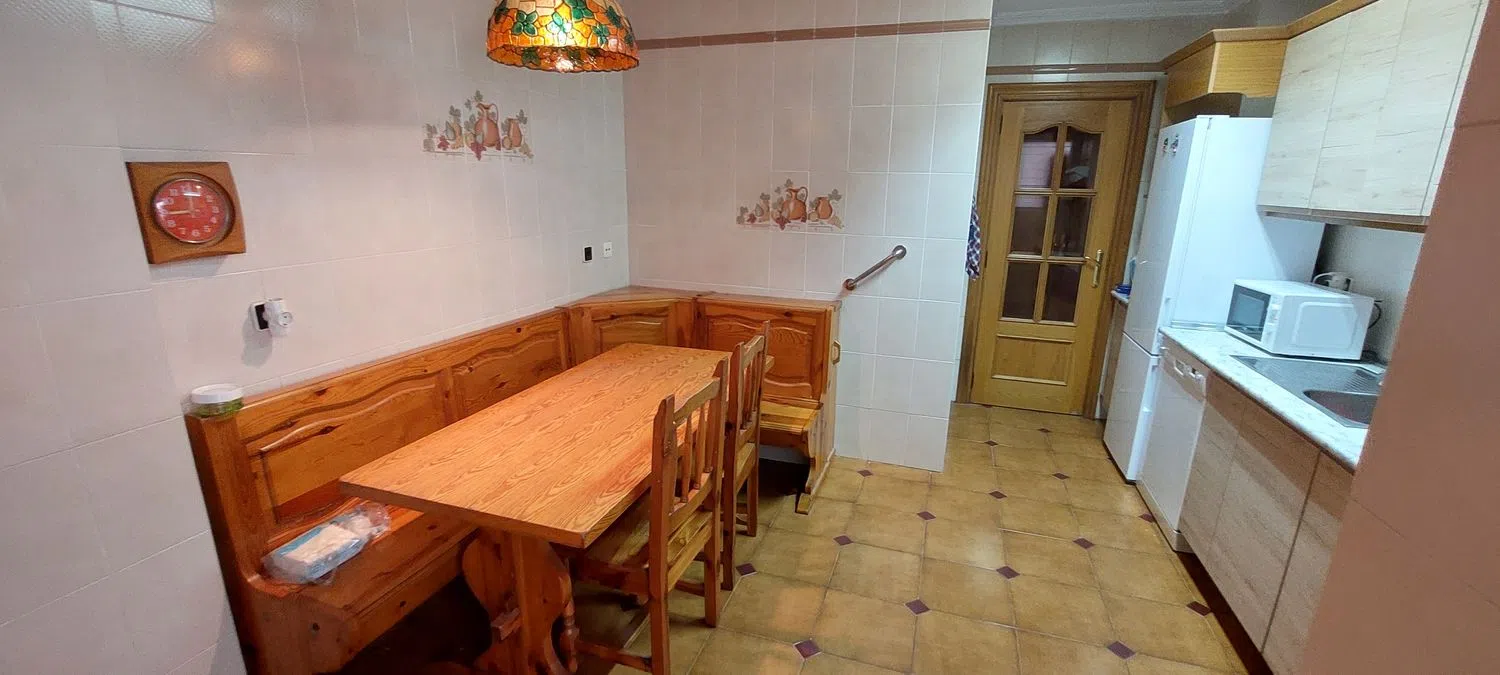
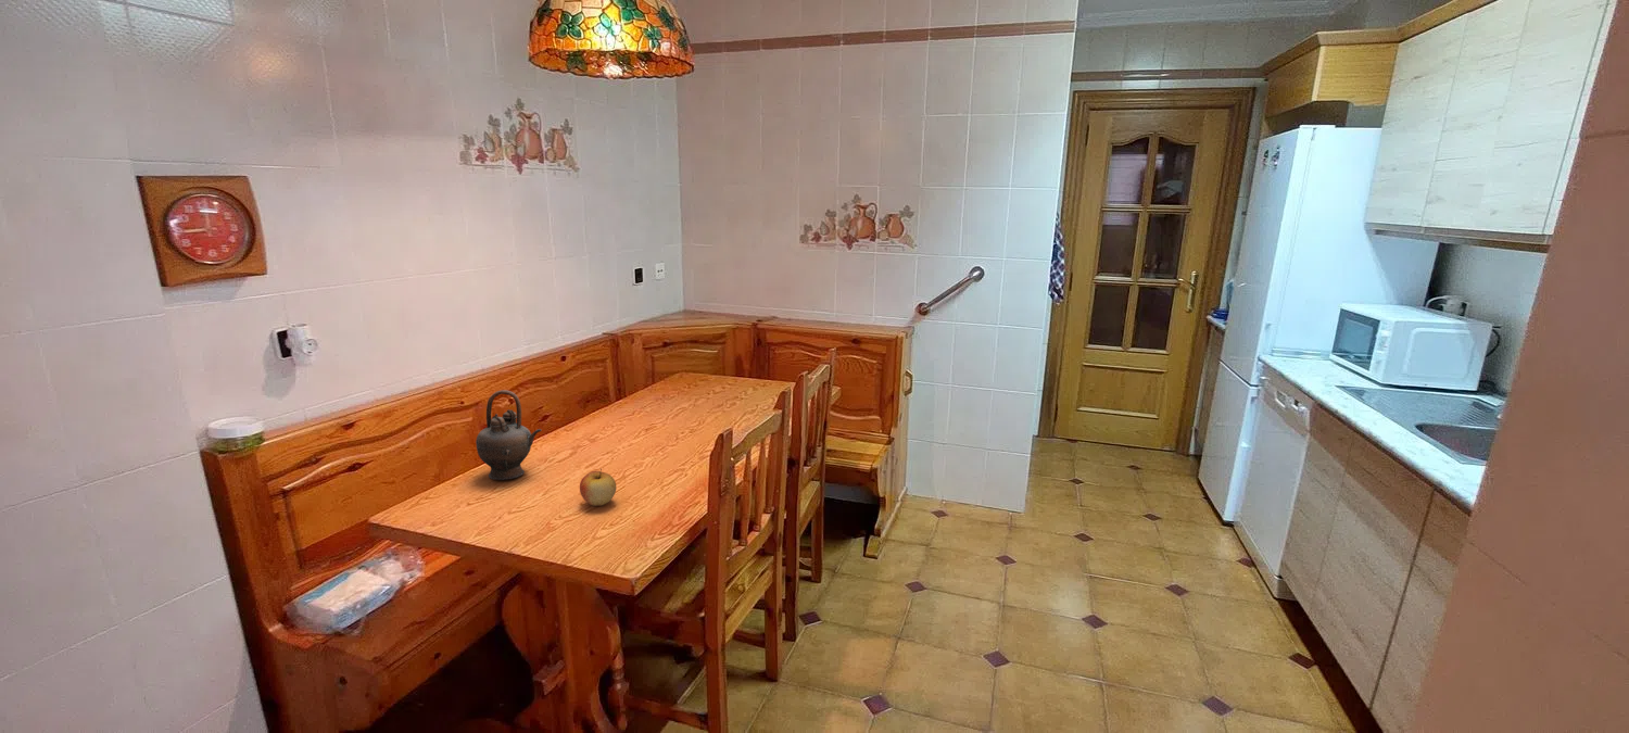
+ teapot [475,389,542,481]
+ apple [579,468,617,507]
